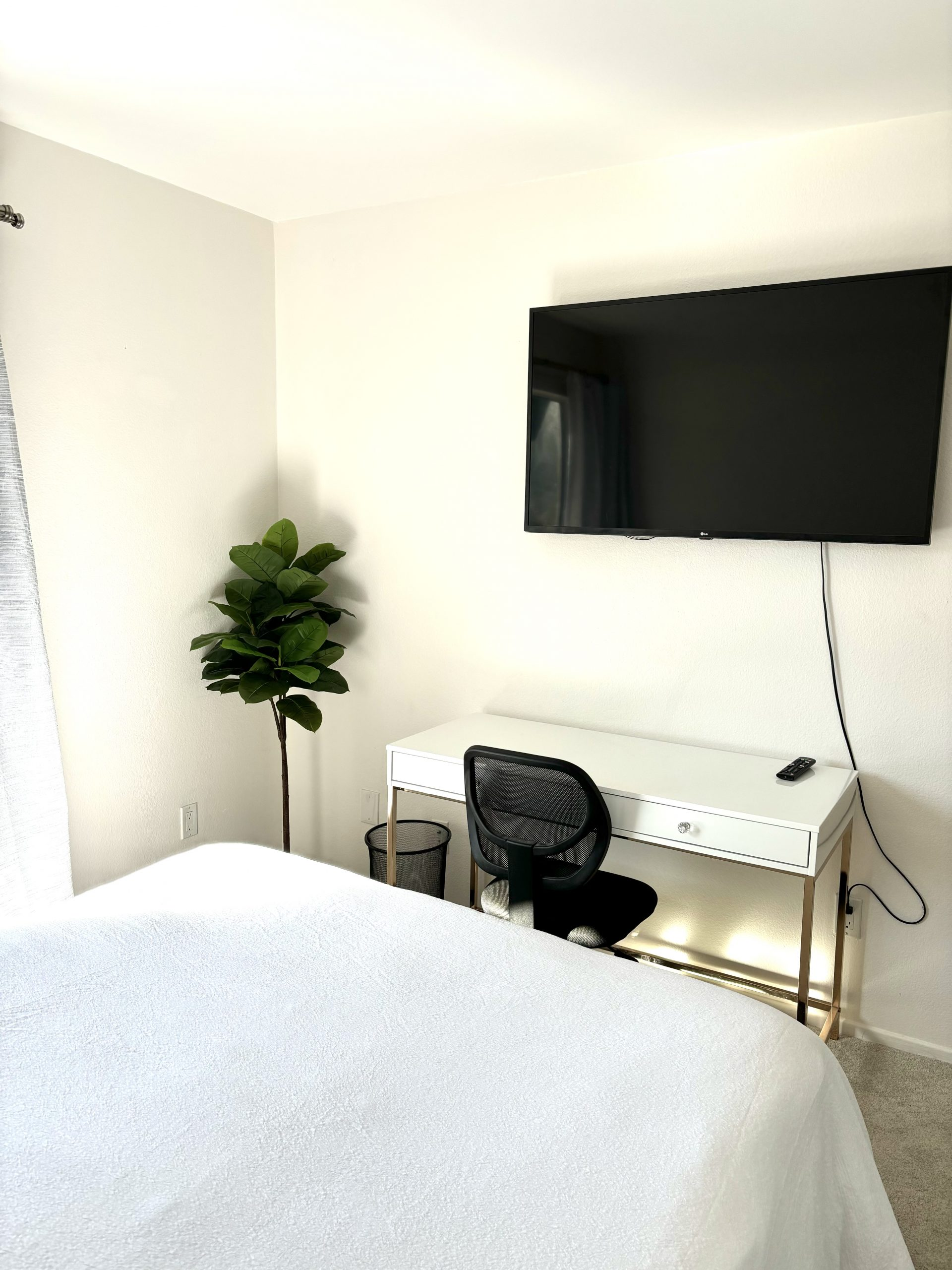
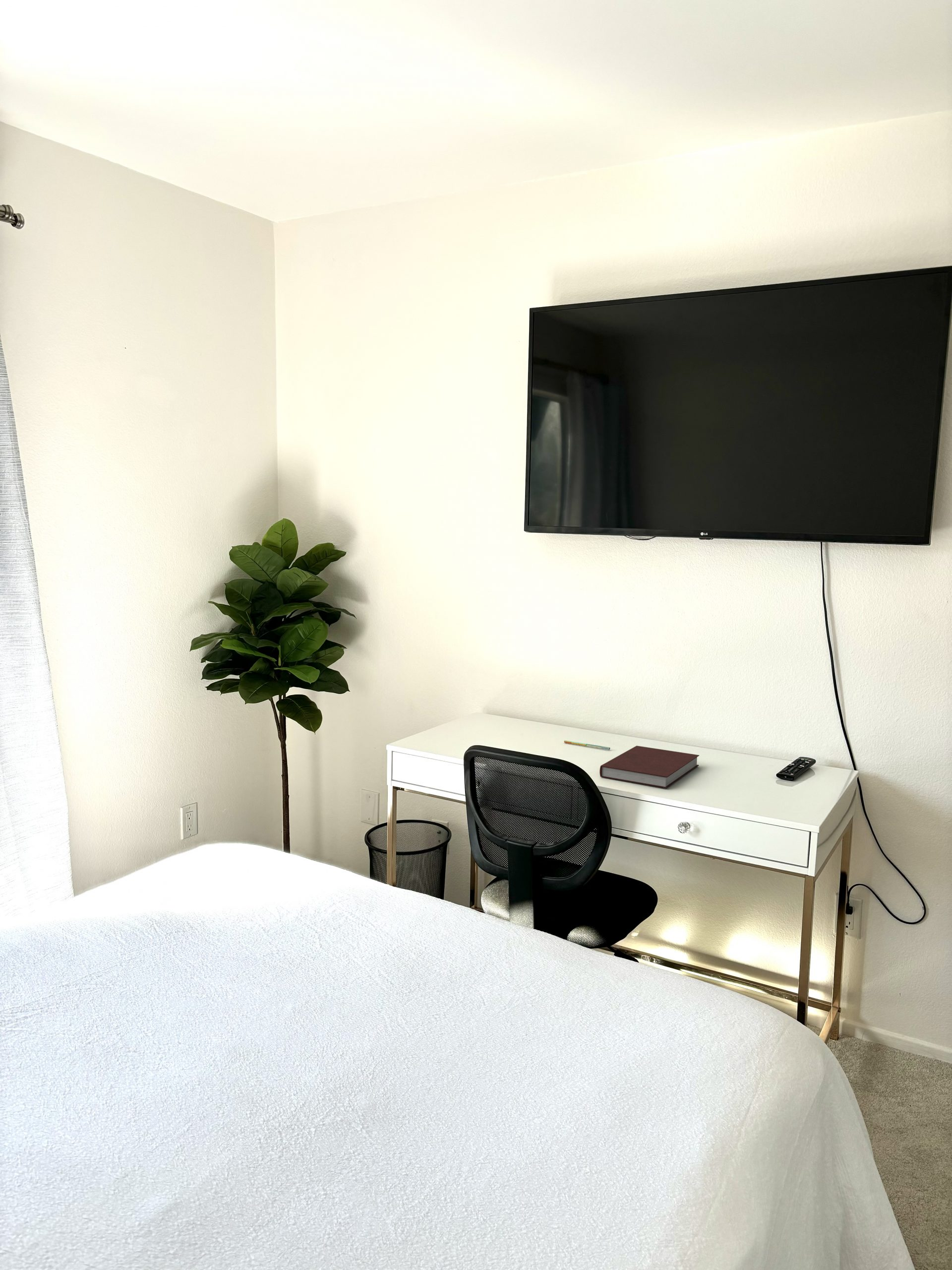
+ notebook [599,745,700,789]
+ pen [564,740,610,750]
